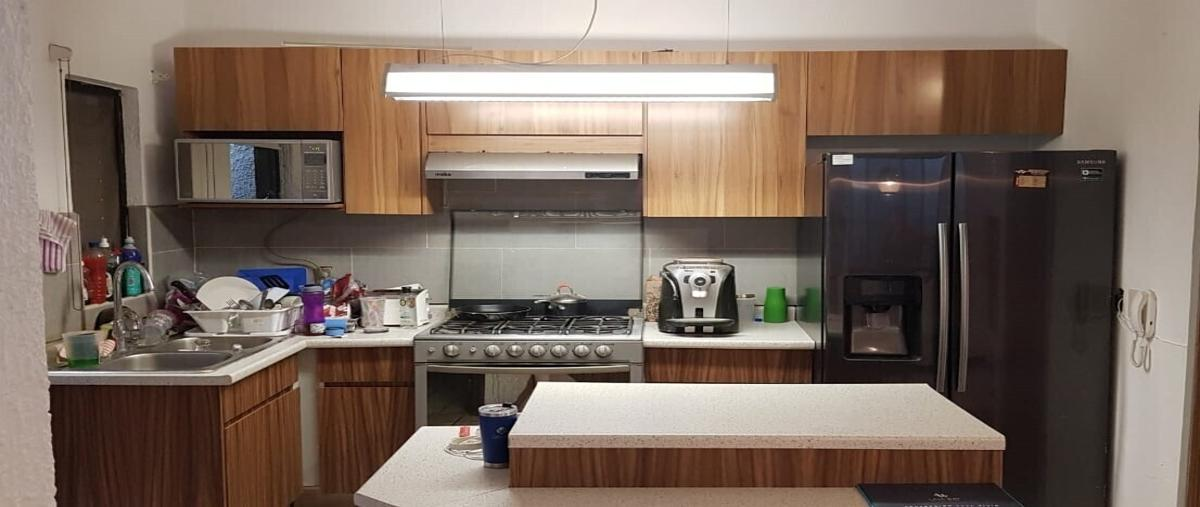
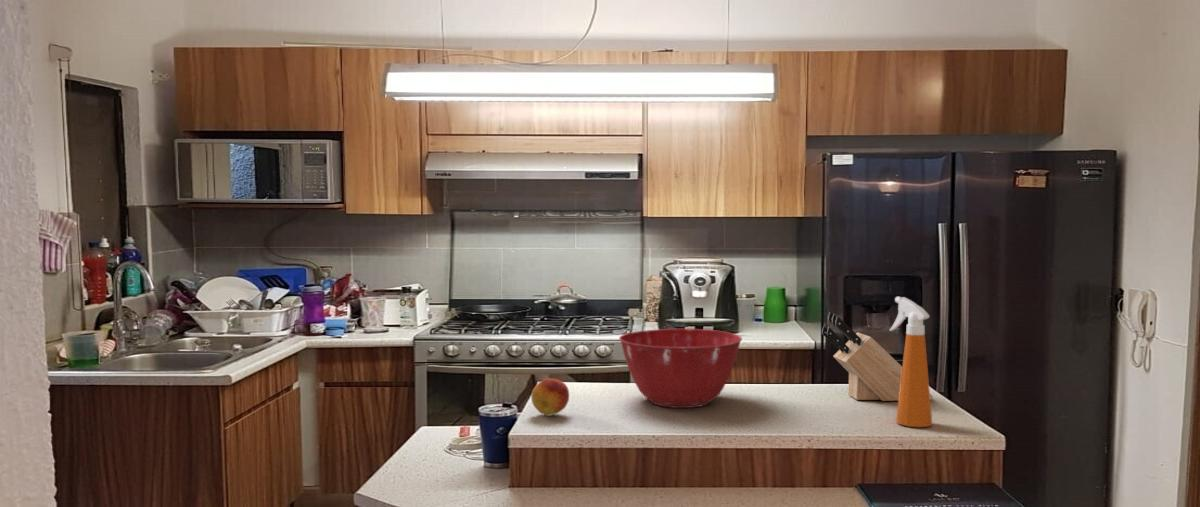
+ mixing bowl [618,328,743,409]
+ spray bottle [889,296,933,428]
+ knife block [821,311,934,402]
+ fruit [530,378,570,417]
